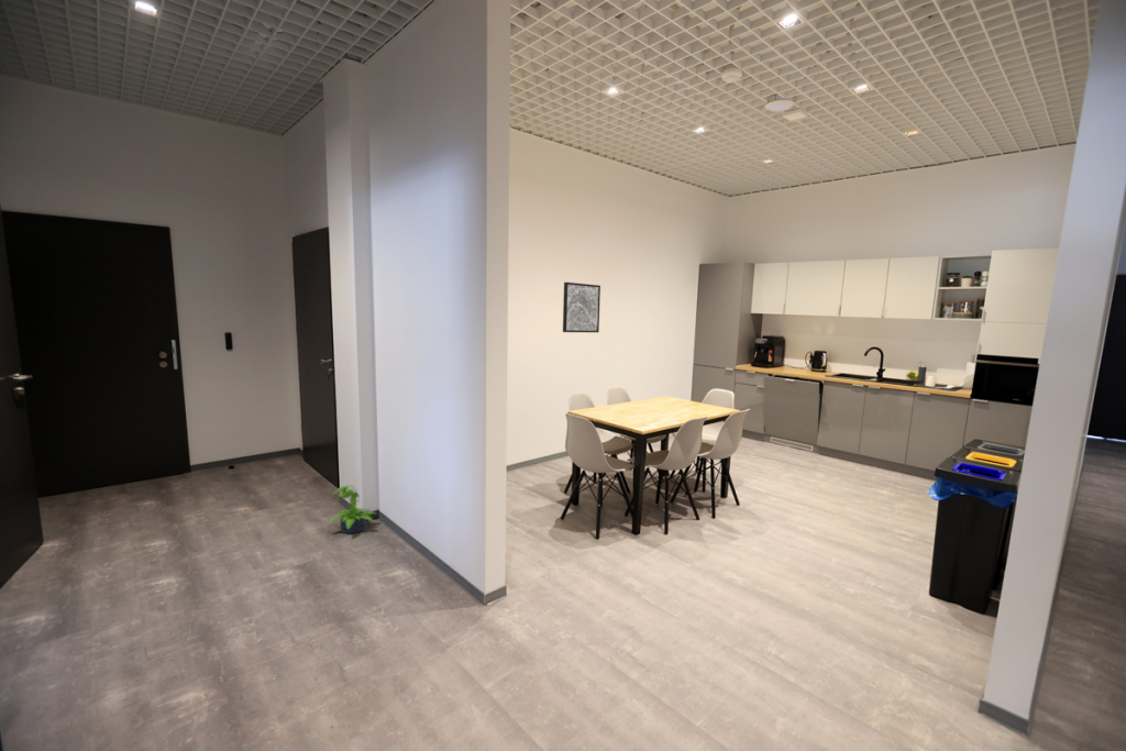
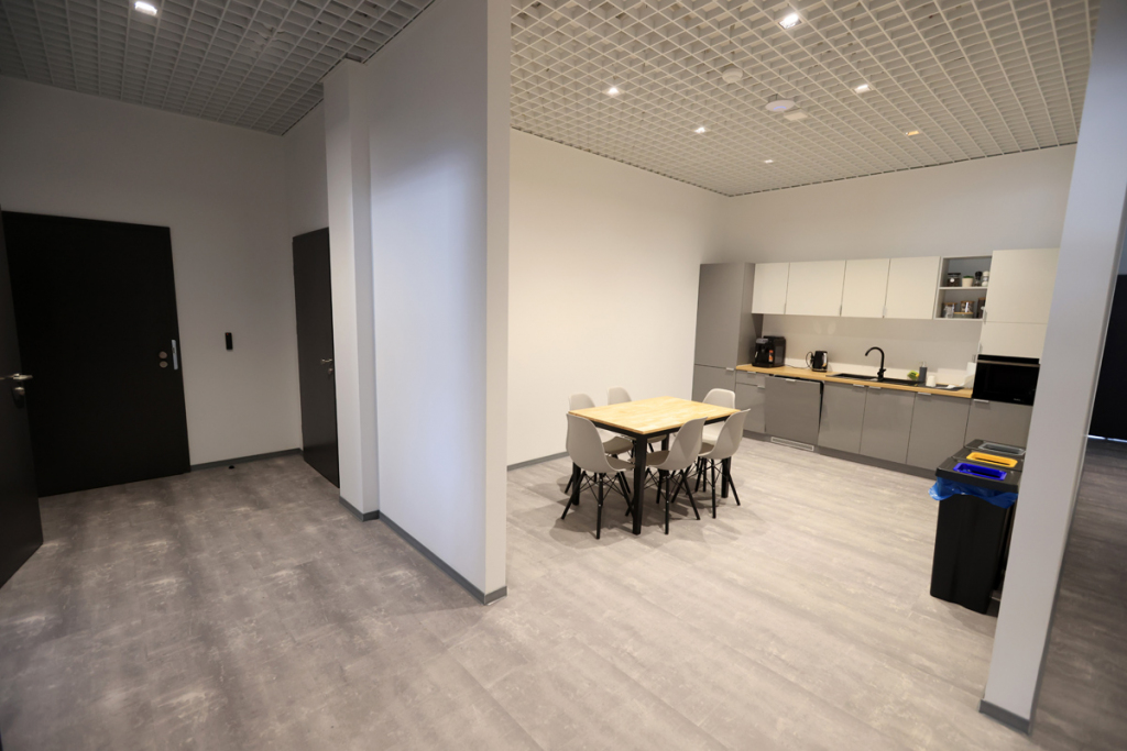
- potted plant [327,484,378,534]
- wall art [562,281,601,333]
